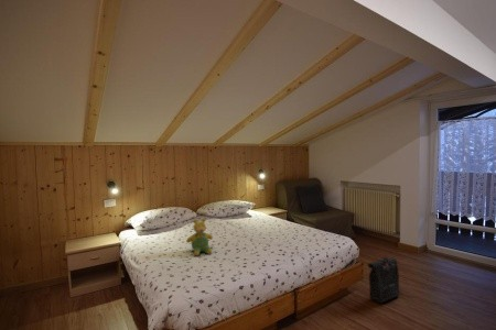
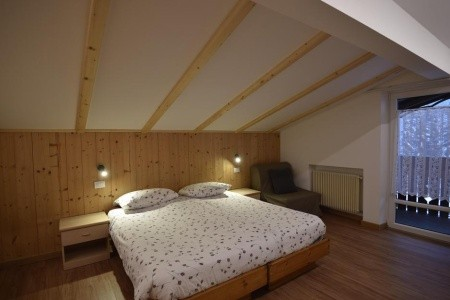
- backpack [367,256,400,305]
- teddy bear [185,218,214,257]
